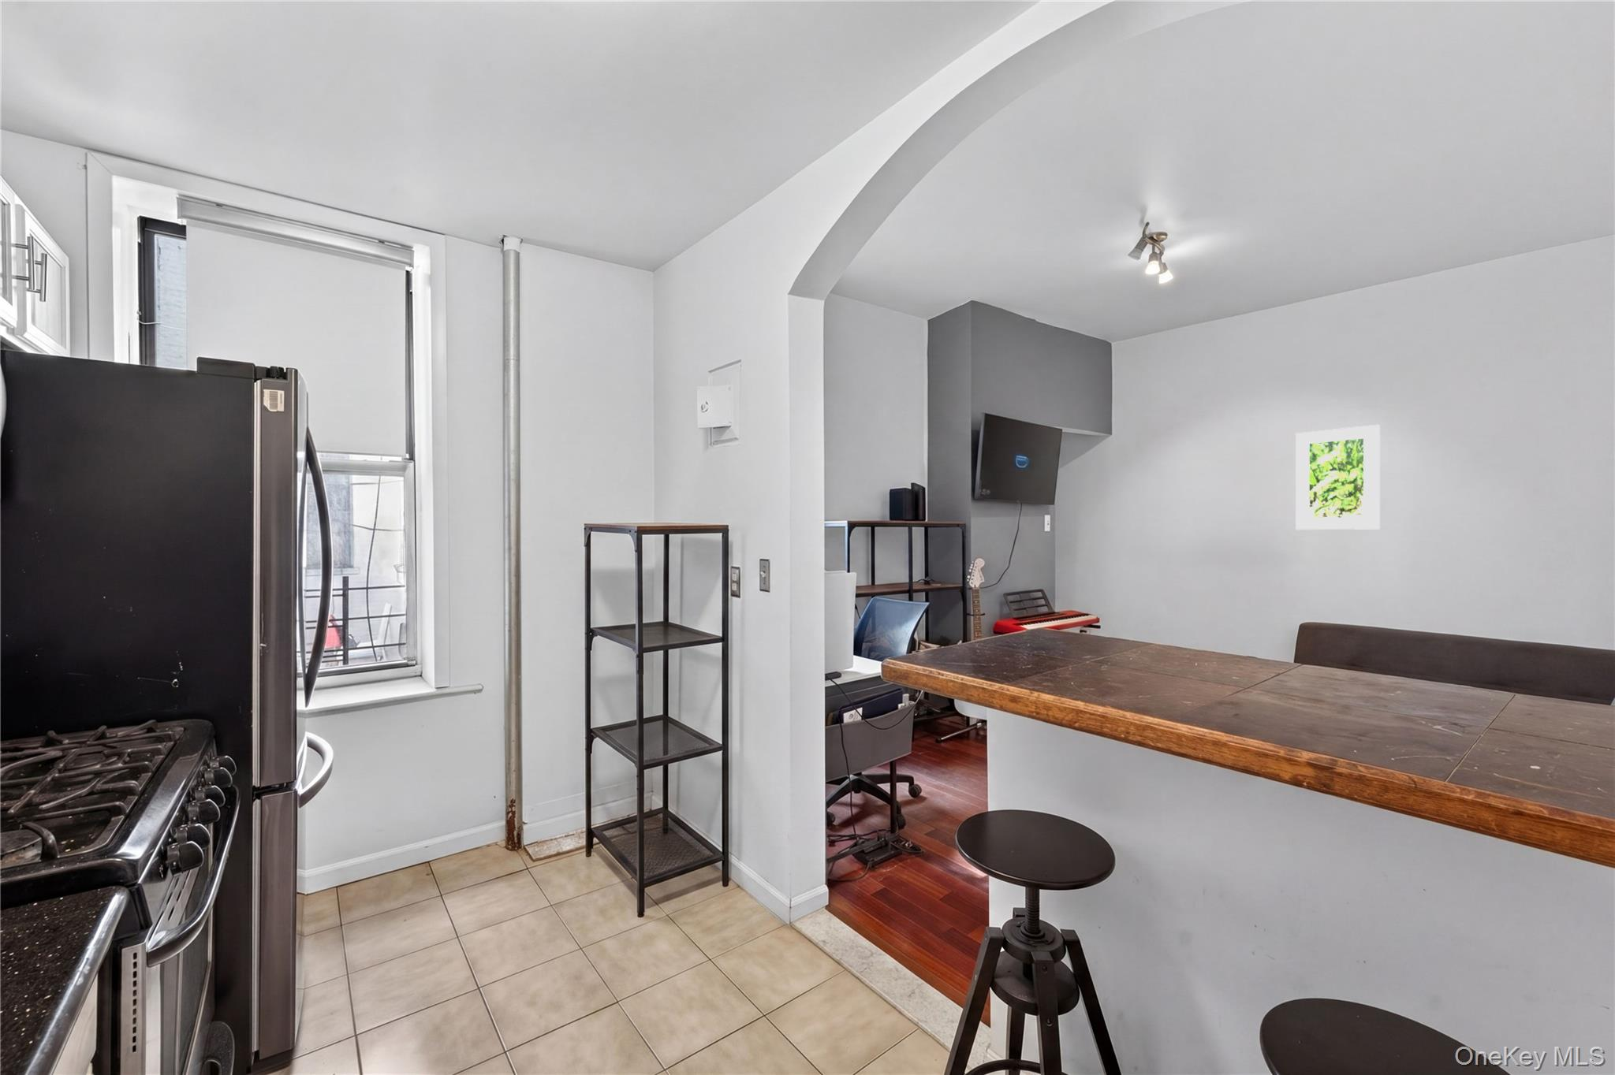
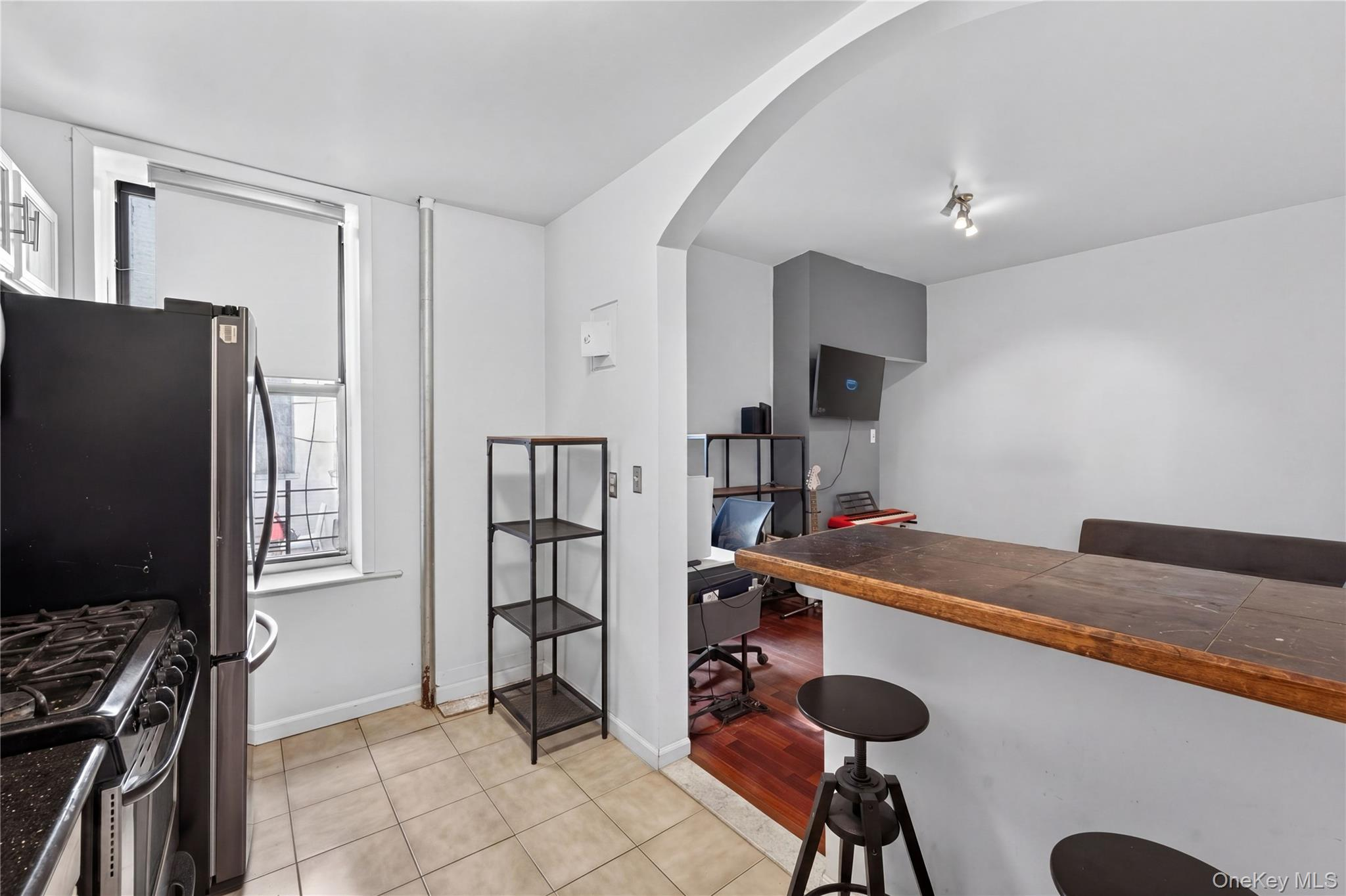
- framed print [1295,424,1381,530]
